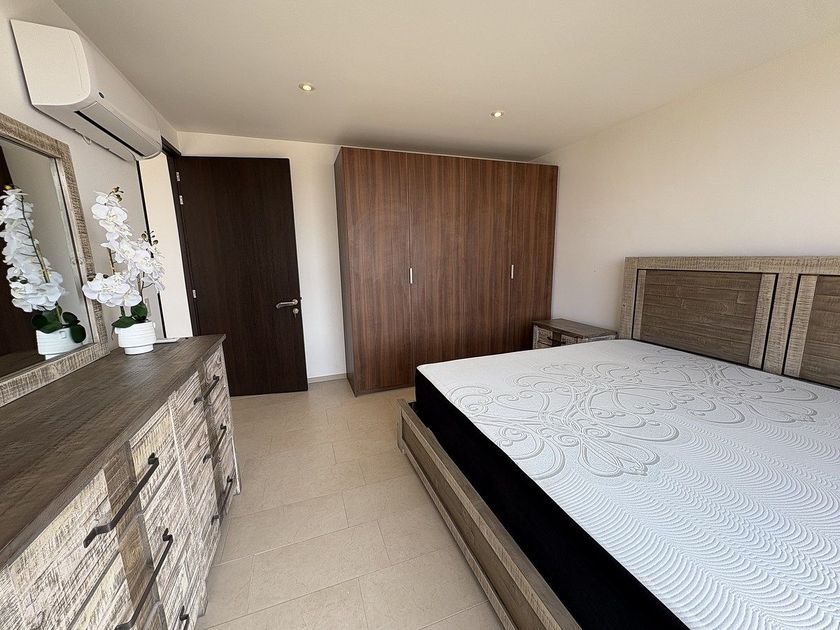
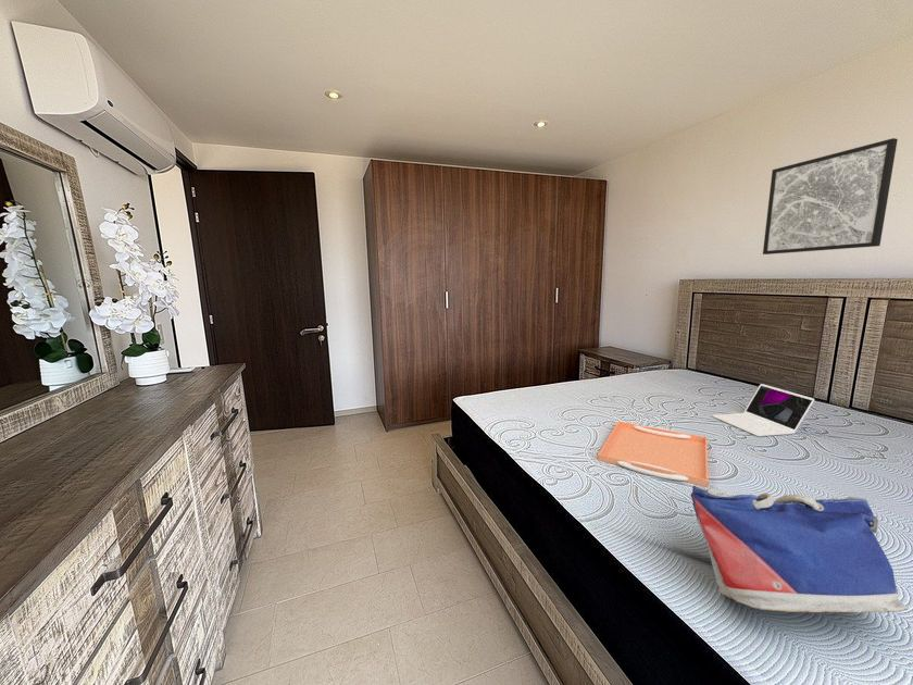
+ wall art [762,137,899,256]
+ laptop [711,383,815,437]
+ tote bag [690,485,910,613]
+ serving tray [597,420,710,488]
